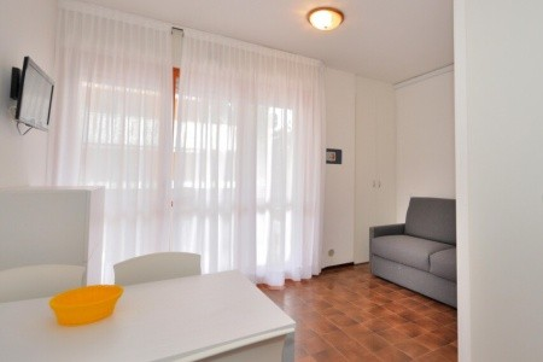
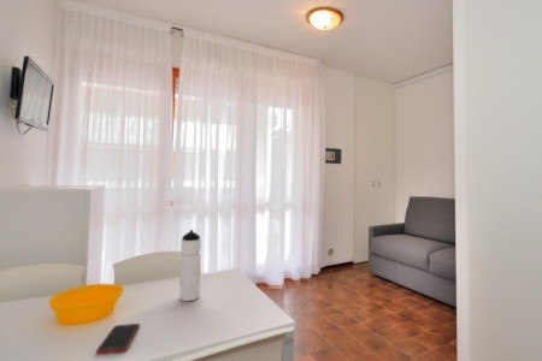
+ cell phone [95,322,141,356]
+ water bottle [178,229,202,302]
